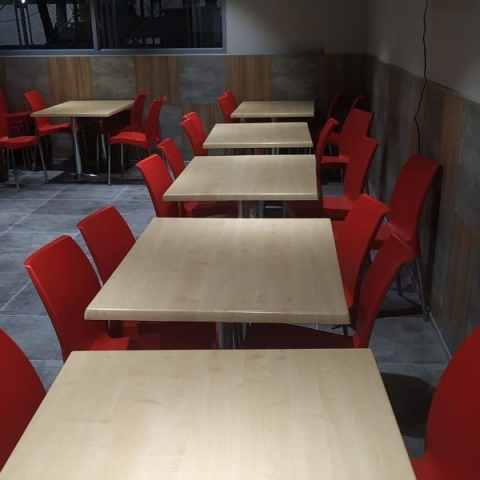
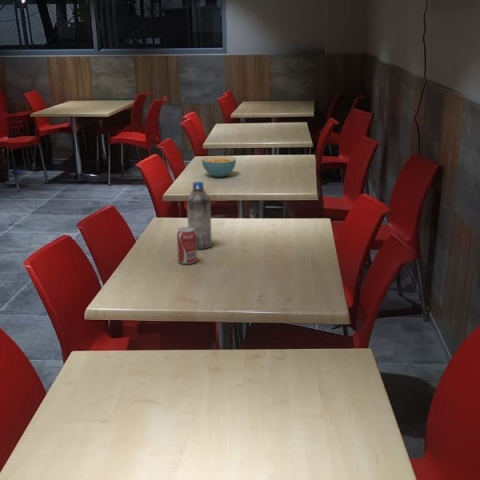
+ cereal bowl [201,155,237,178]
+ water bottle [186,180,213,251]
+ beverage can [176,226,198,265]
